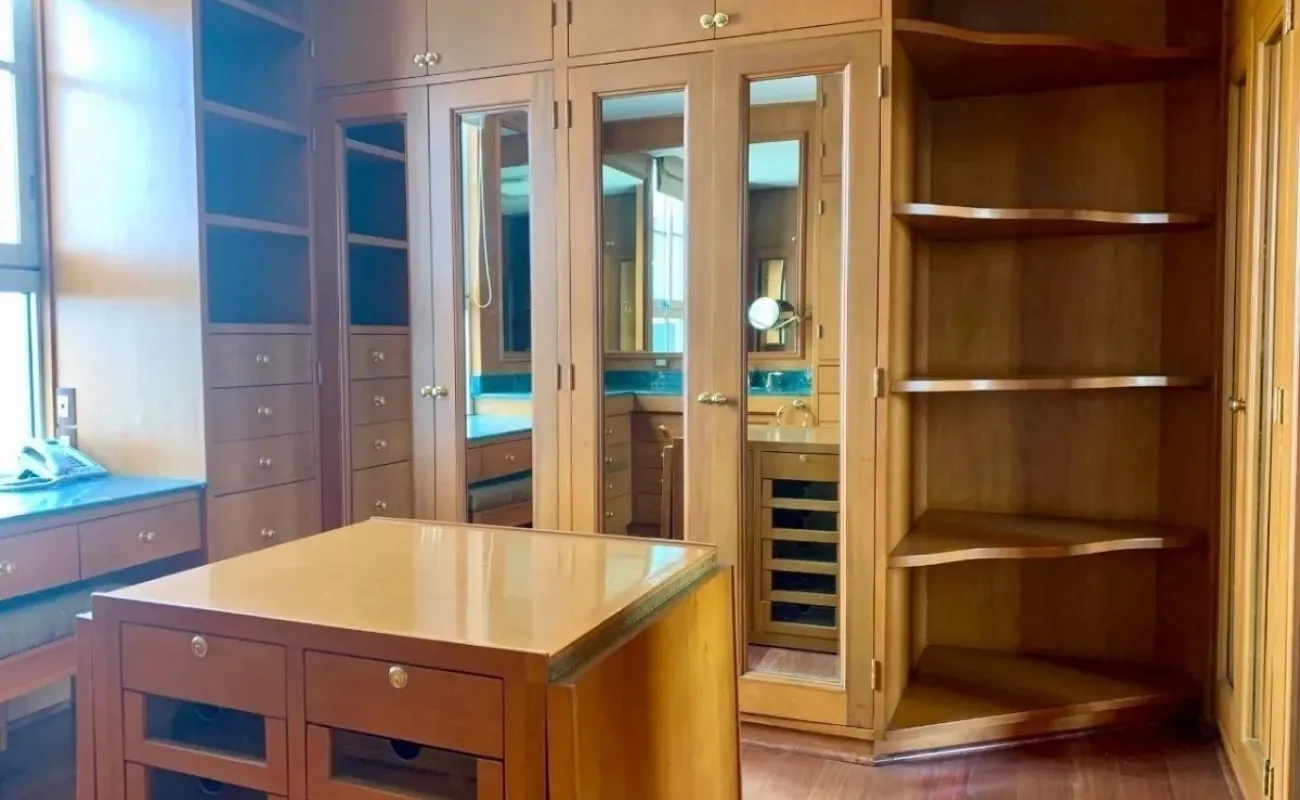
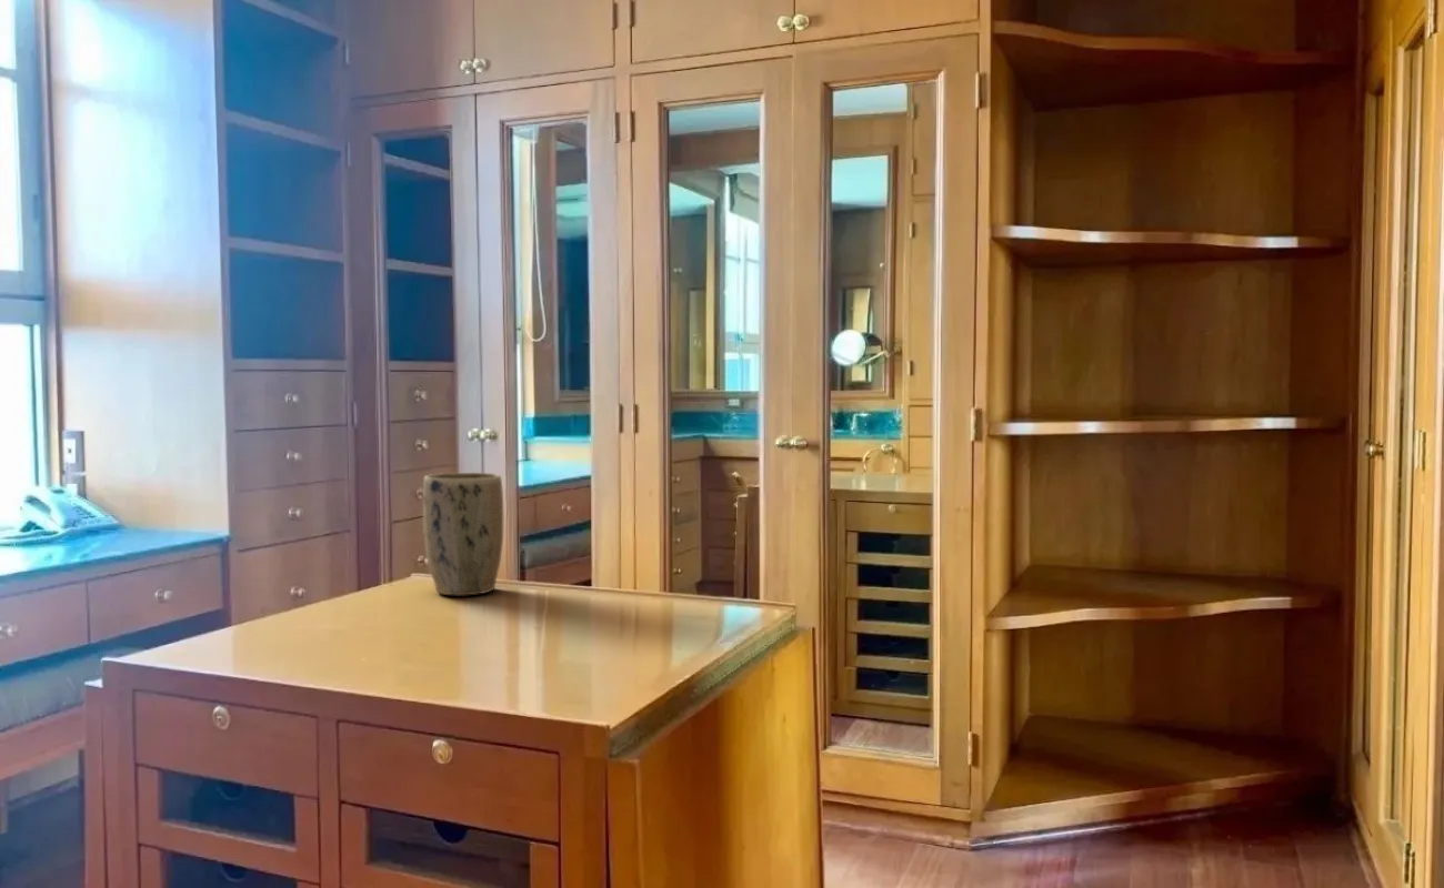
+ plant pot [422,472,504,597]
